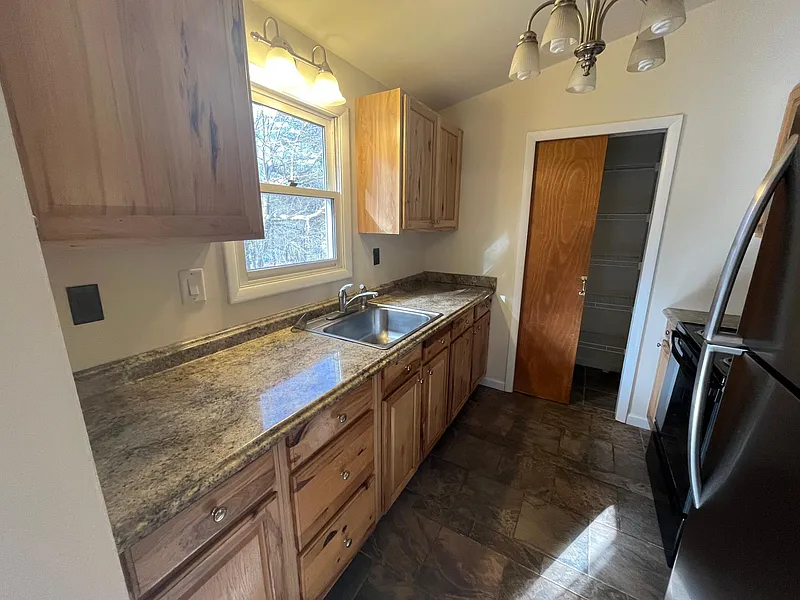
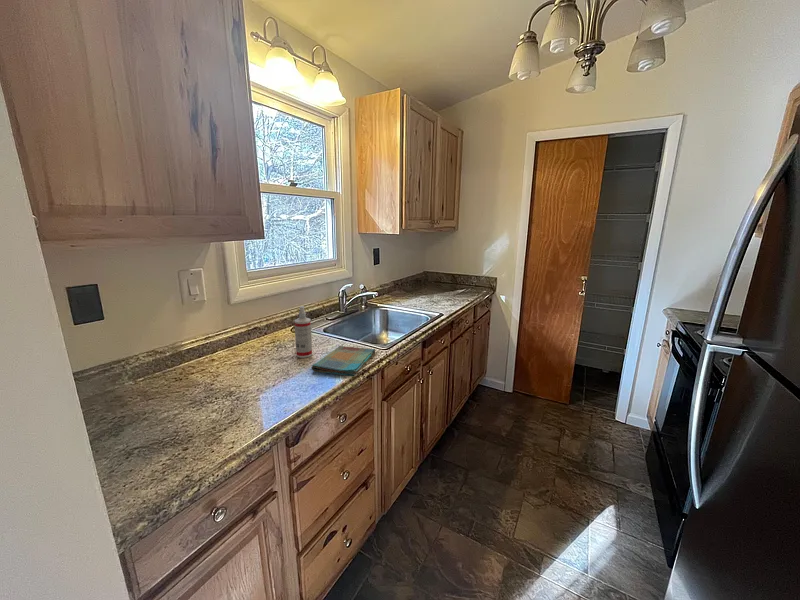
+ spray bottle [293,305,313,359]
+ dish towel [310,345,376,378]
